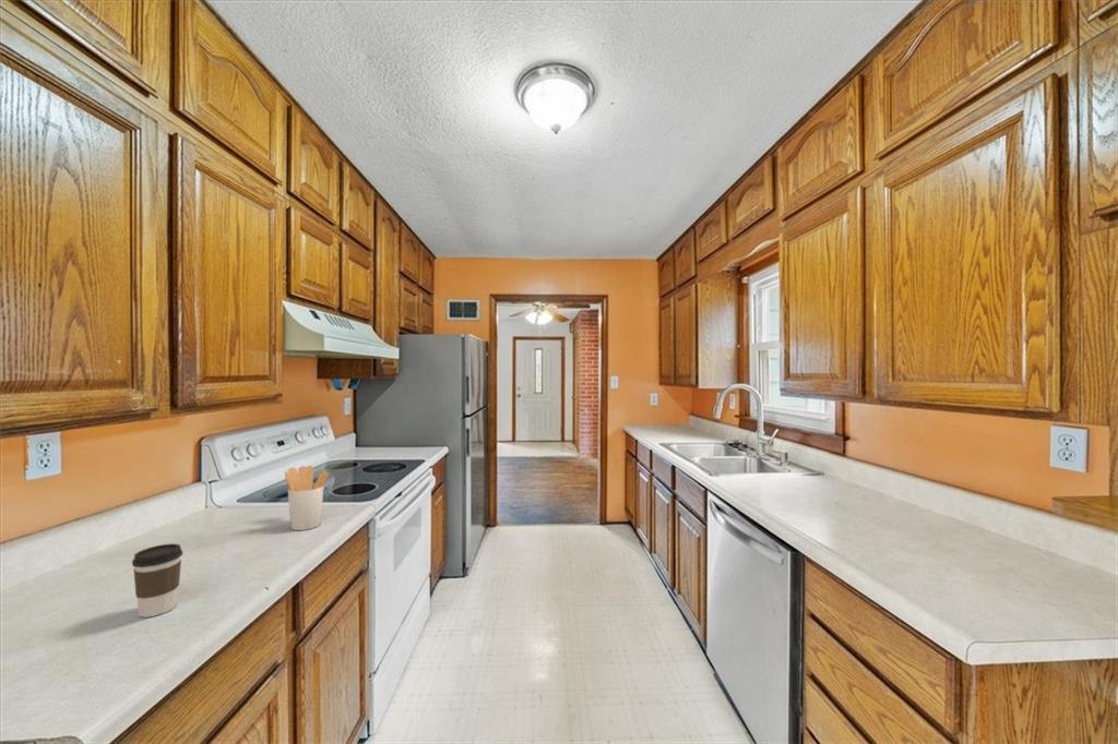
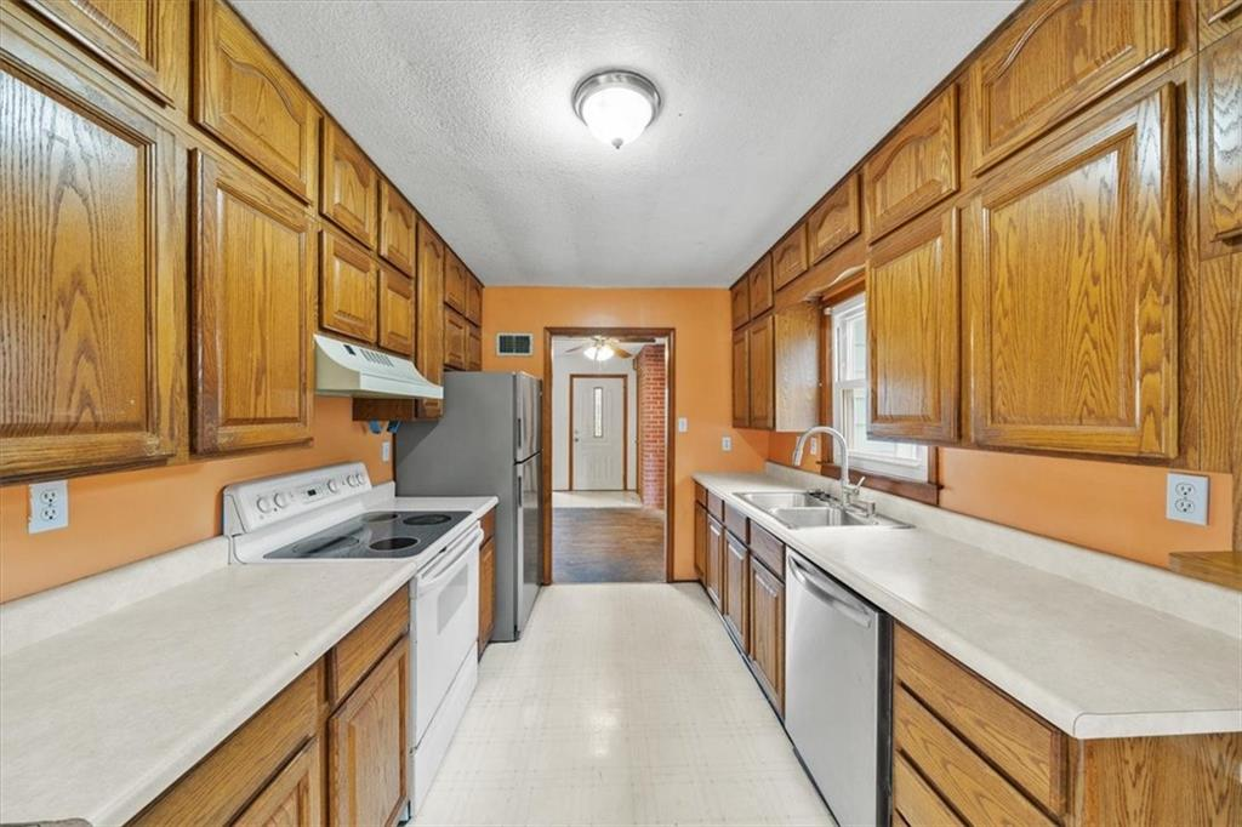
- utensil holder [284,465,331,531]
- coffee cup [131,542,183,619]
